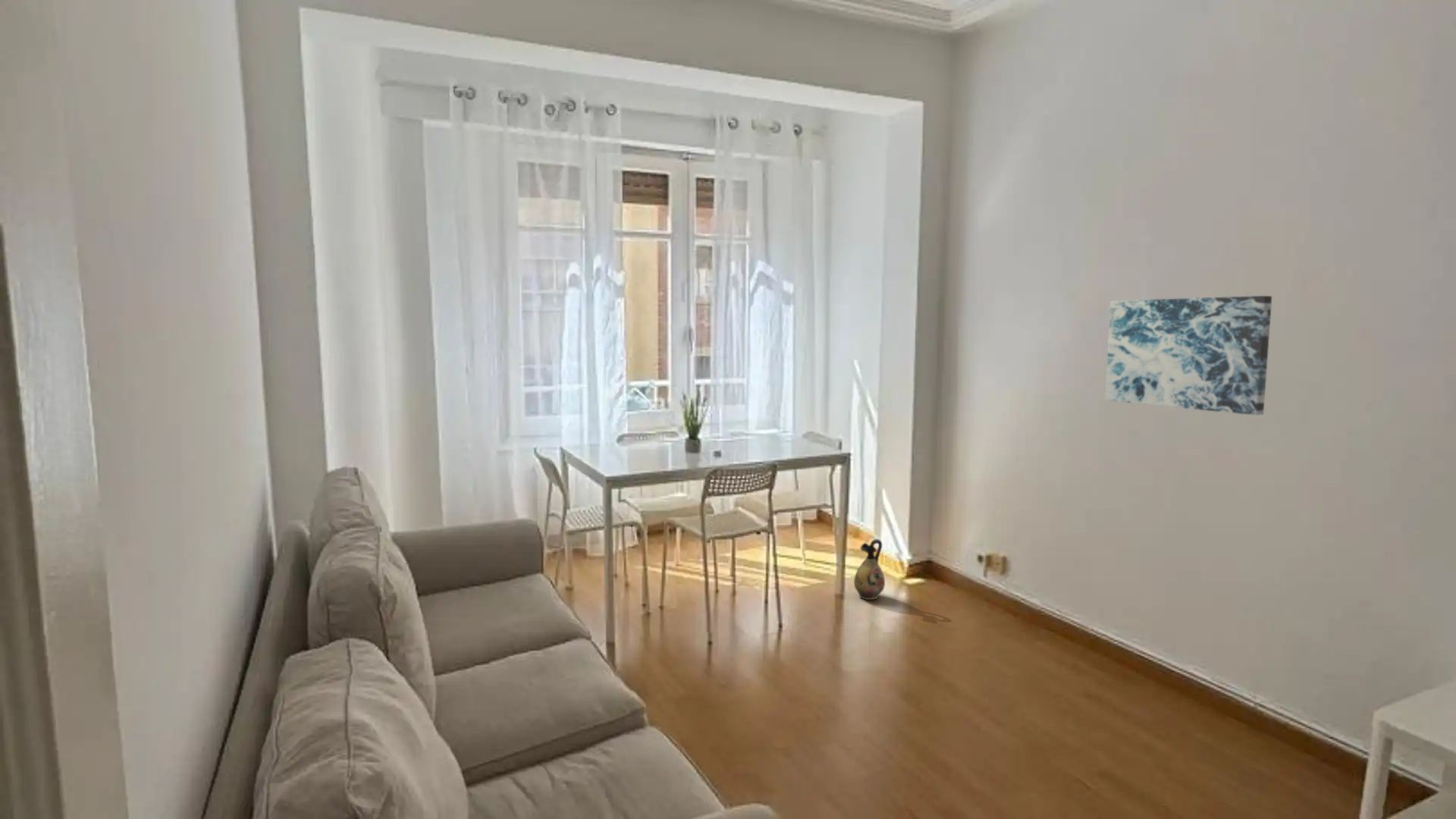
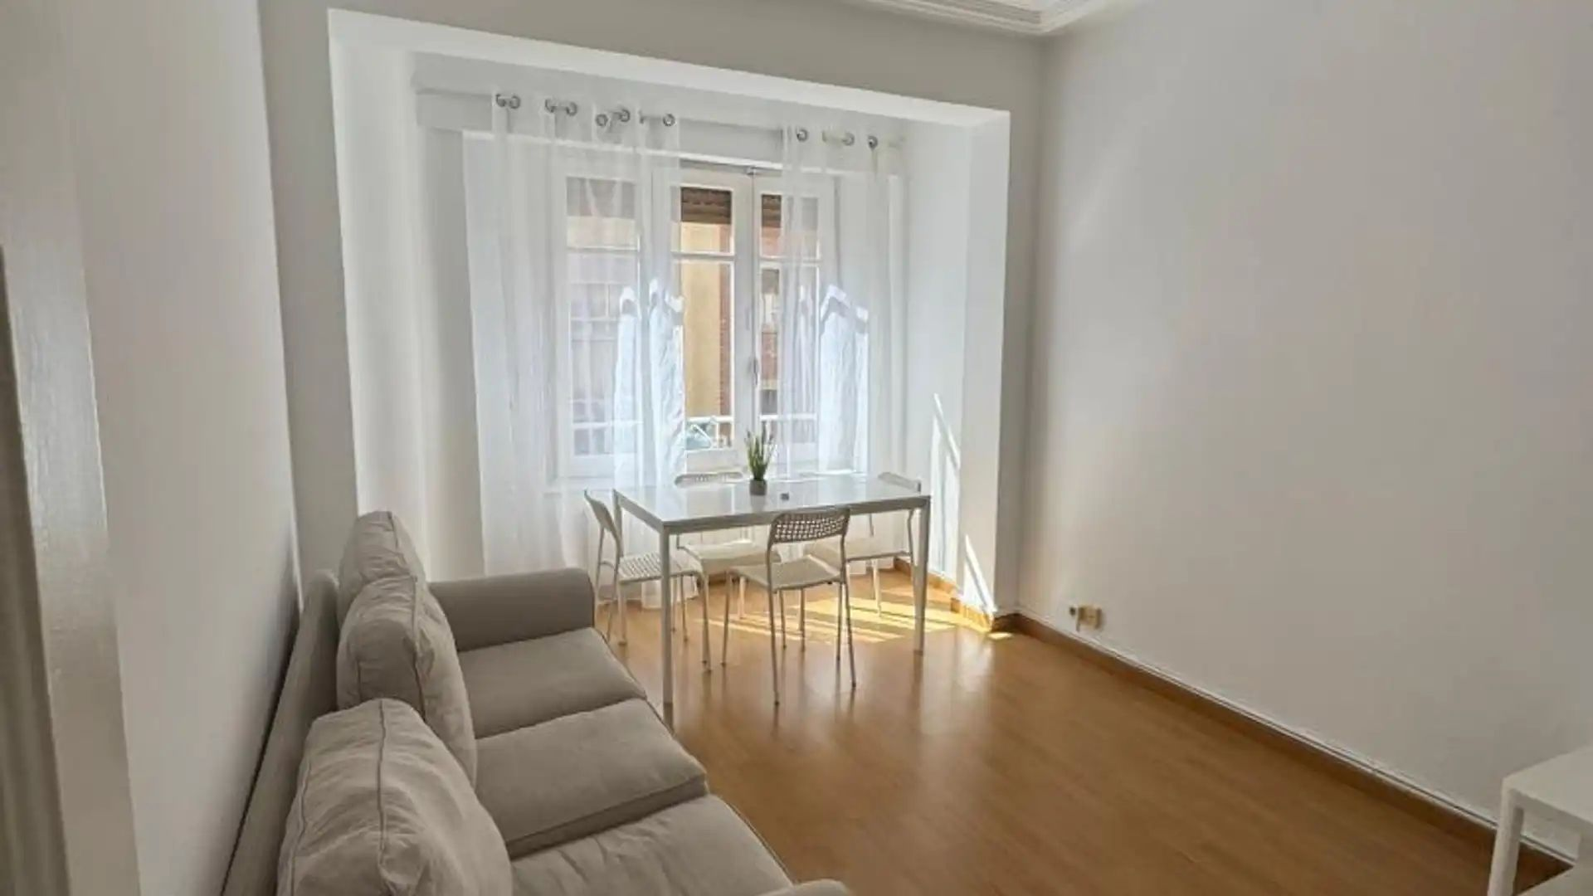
- ceramic jug [853,538,886,601]
- wall art [1105,295,1272,416]
